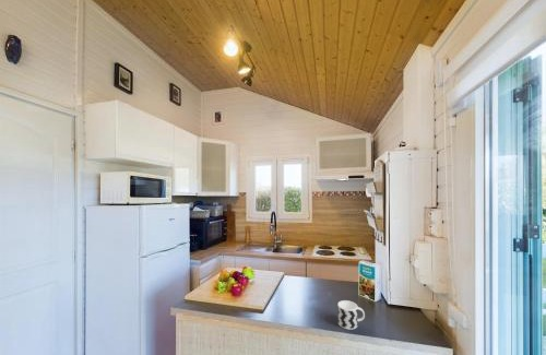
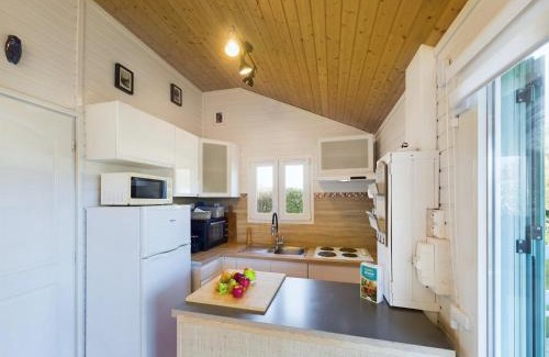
- cup [336,299,366,331]
